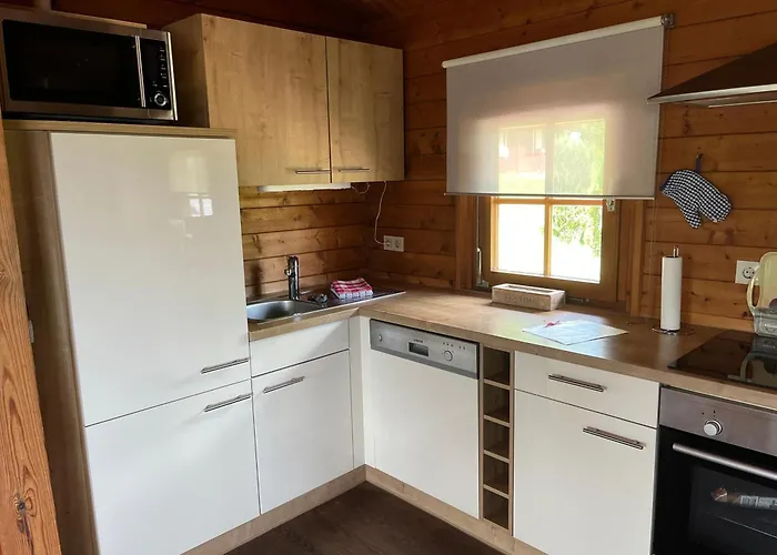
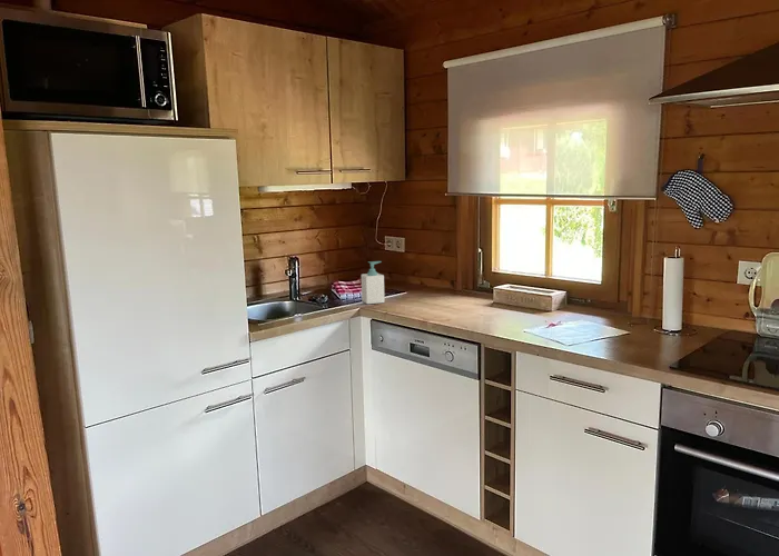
+ soap bottle [361,260,385,305]
